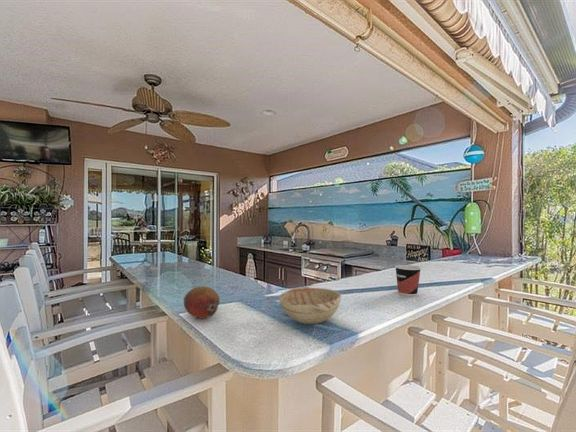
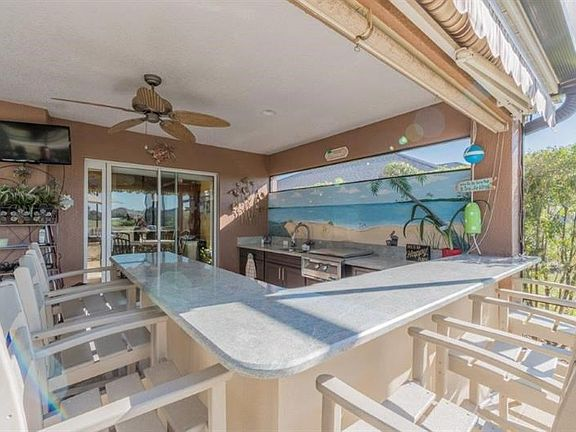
- fruit [183,285,220,320]
- decorative bowl [278,286,342,325]
- cup [394,264,422,297]
